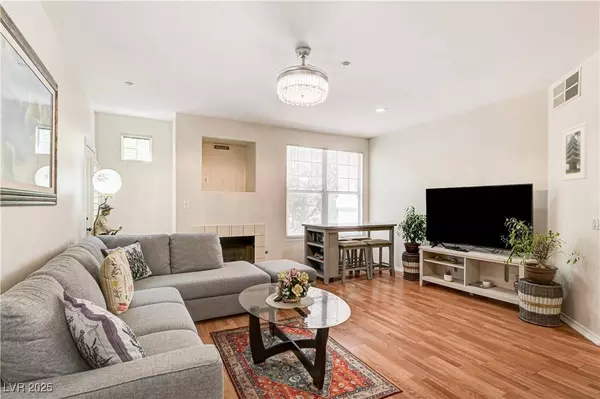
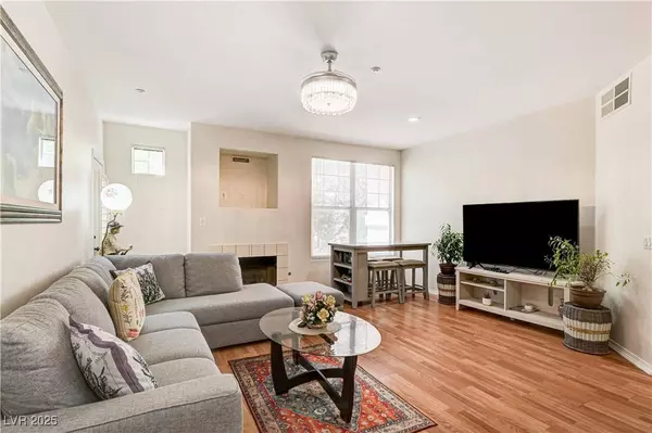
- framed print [561,121,588,182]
